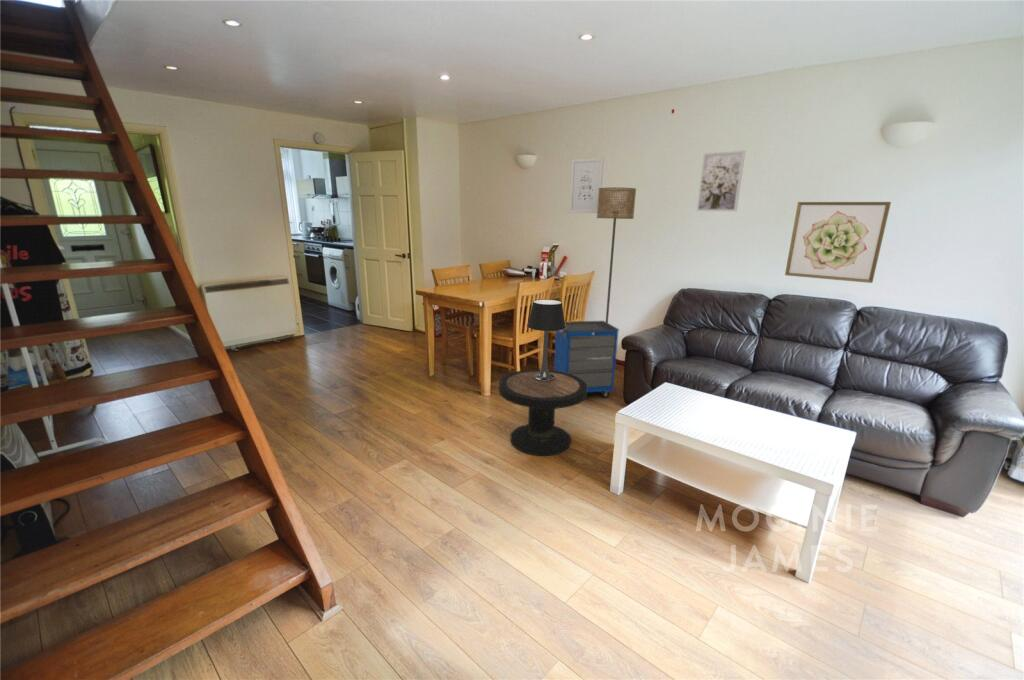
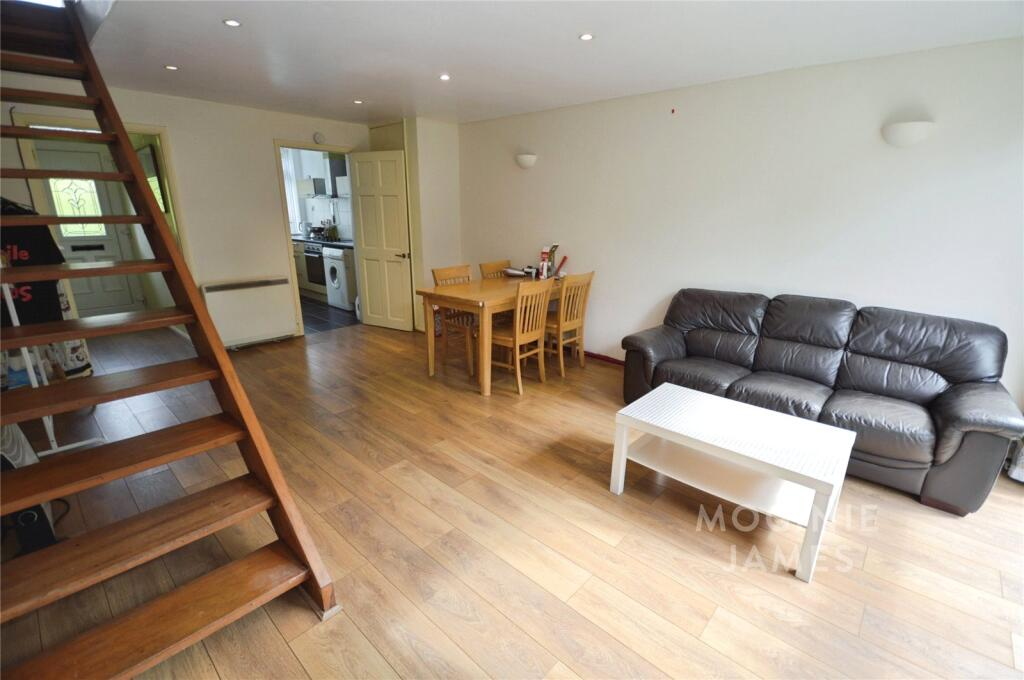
- side table [498,368,588,457]
- wall art [696,149,746,212]
- wall art [568,157,605,214]
- floor lamp [596,187,637,323]
- cabinet [553,320,620,399]
- wall art [784,201,892,284]
- table lamp [526,298,566,382]
